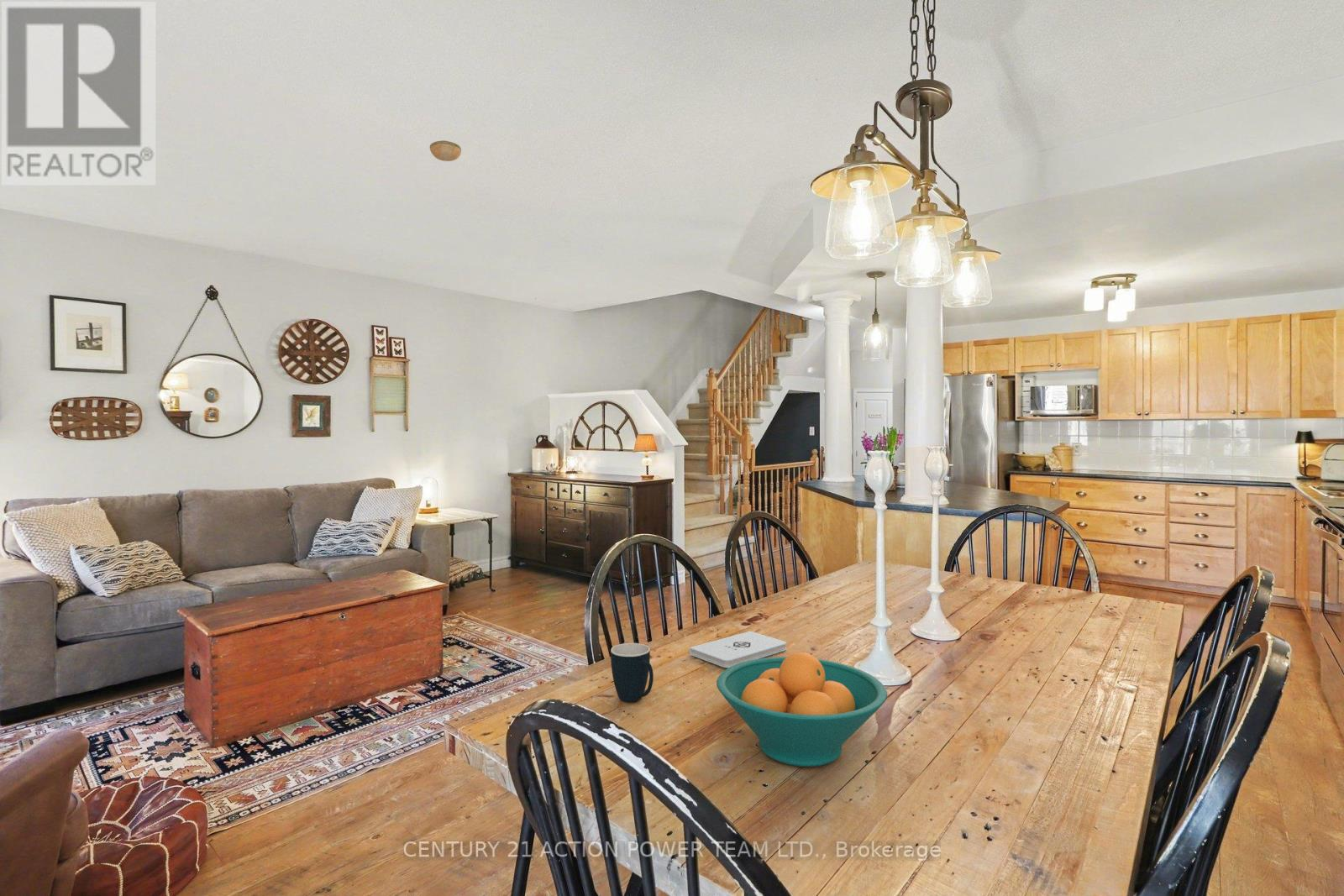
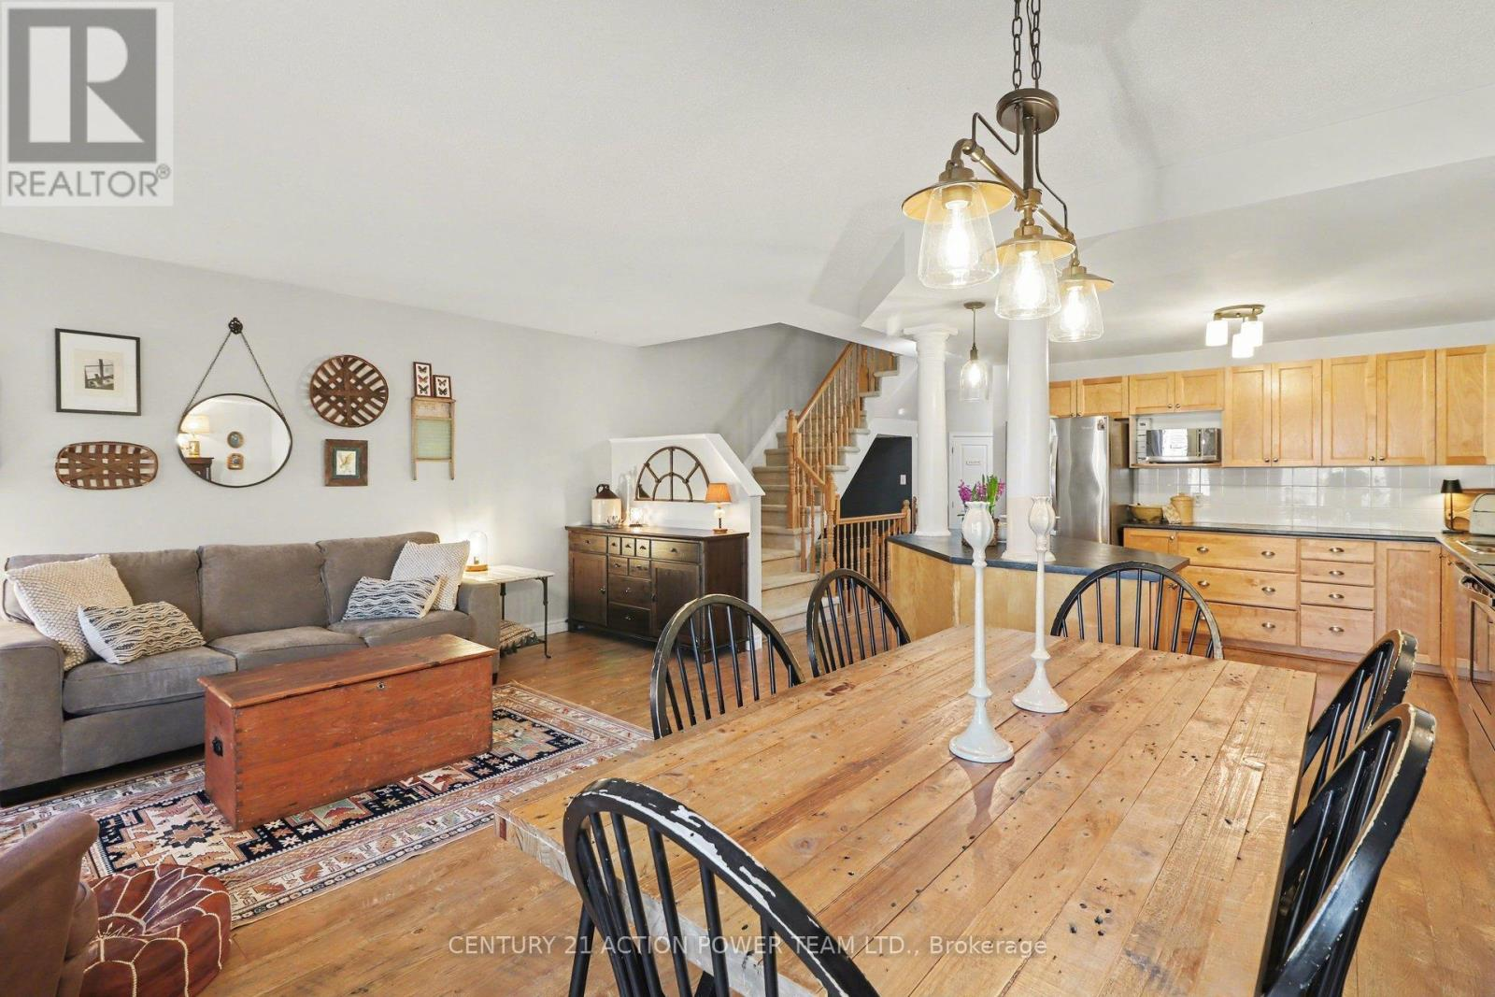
- smoke detector [429,139,462,162]
- mug [610,642,654,703]
- notepad [689,631,787,668]
- fruit bowl [716,652,888,768]
